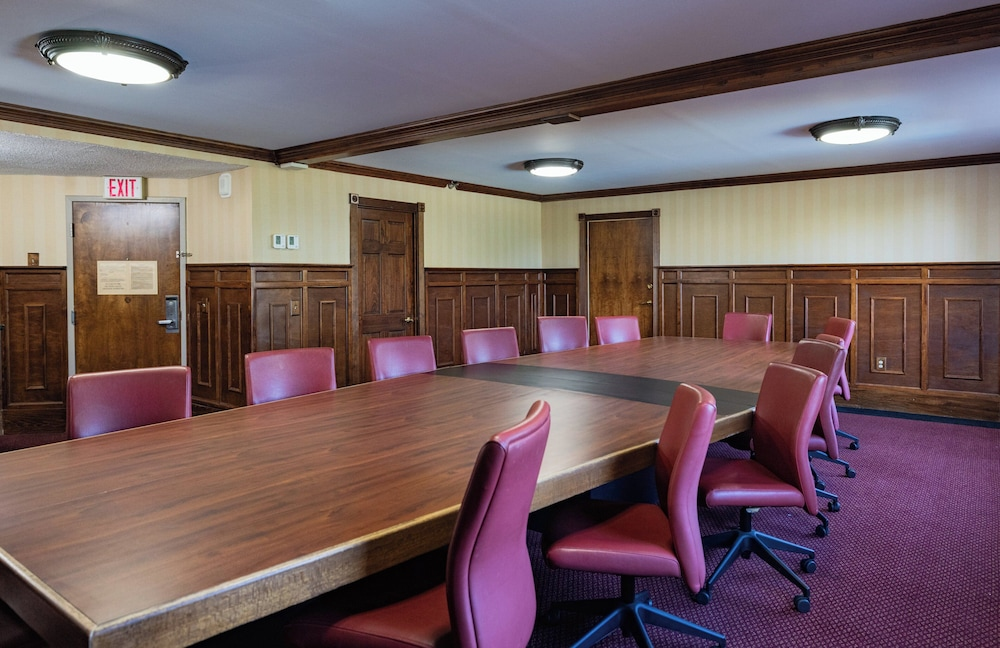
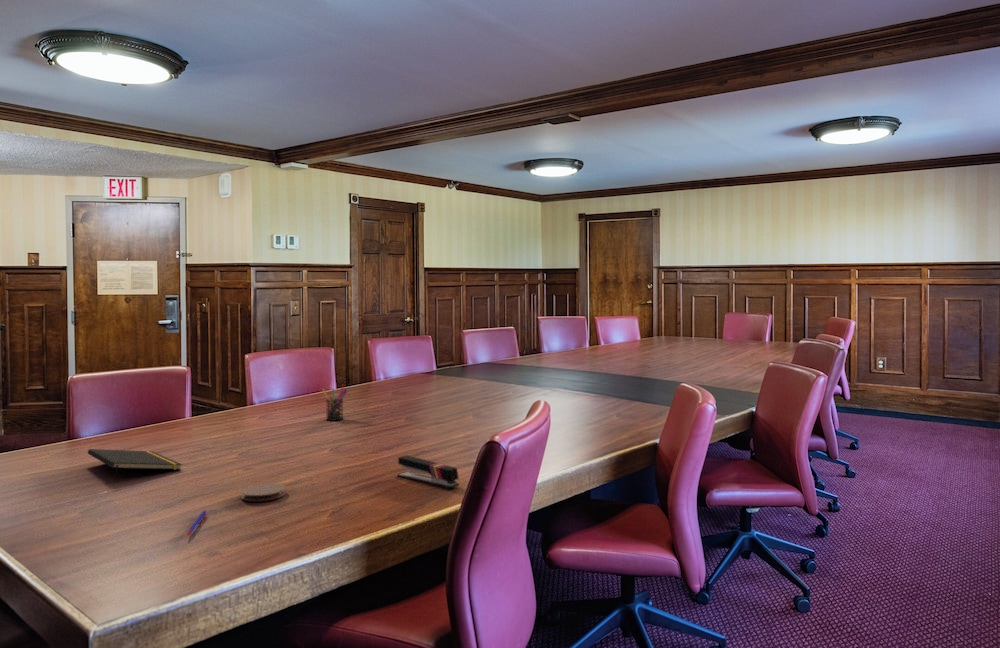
+ notepad [87,448,183,482]
+ coaster [240,482,287,502]
+ pen holder [321,384,348,422]
+ pen [185,509,207,537]
+ stapler [397,454,460,489]
